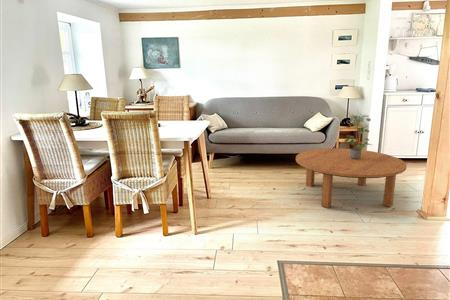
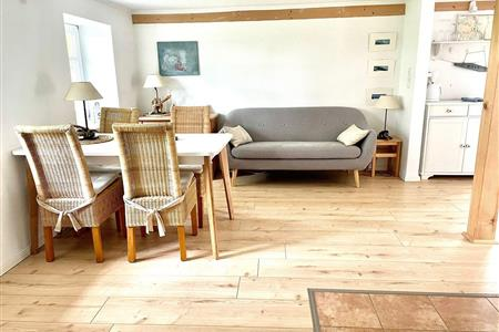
- coffee table [295,147,408,209]
- potted plant [343,113,373,159]
